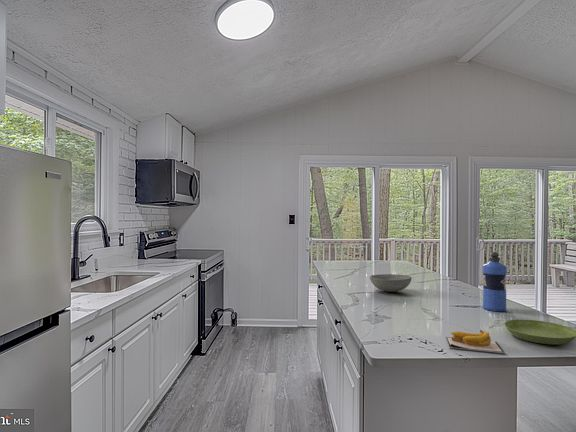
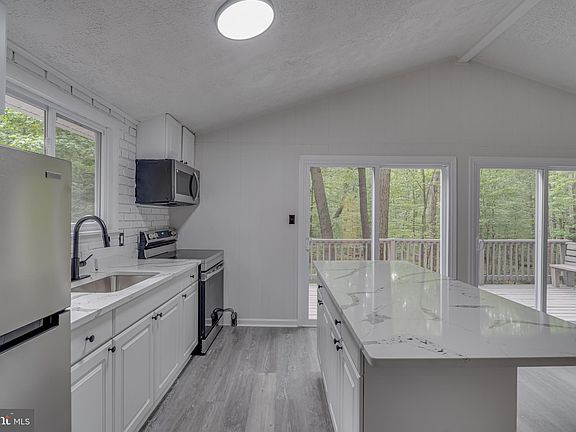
- bowl [369,273,413,293]
- banana [445,329,506,354]
- saucer [503,319,576,346]
- water bottle [482,251,508,312]
